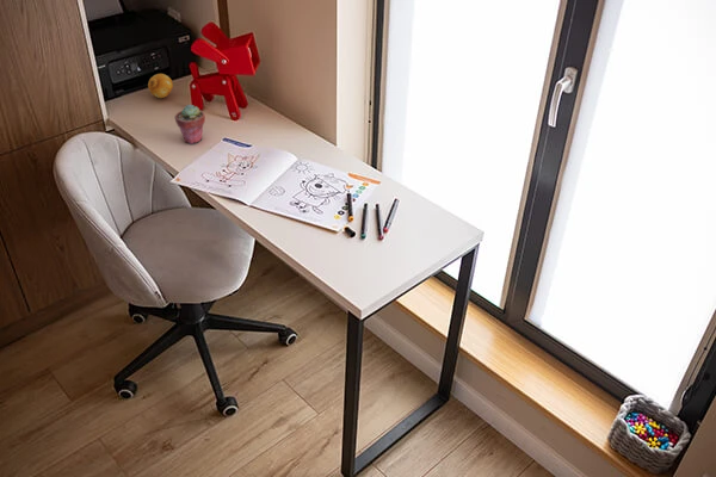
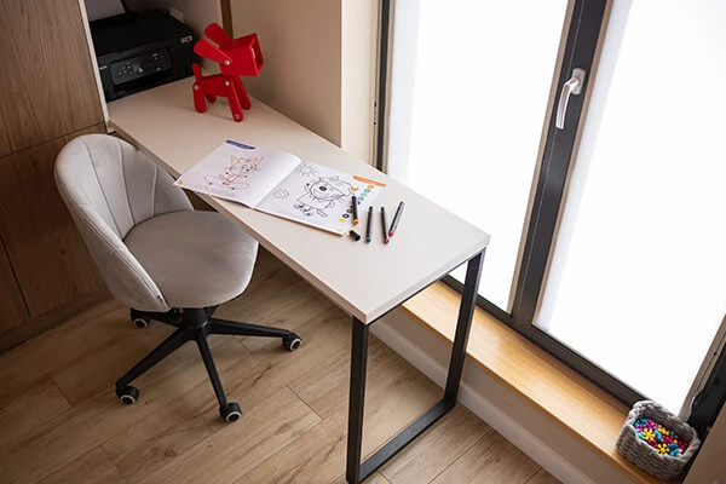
- potted succulent [174,104,206,145]
- fruit [147,73,174,99]
